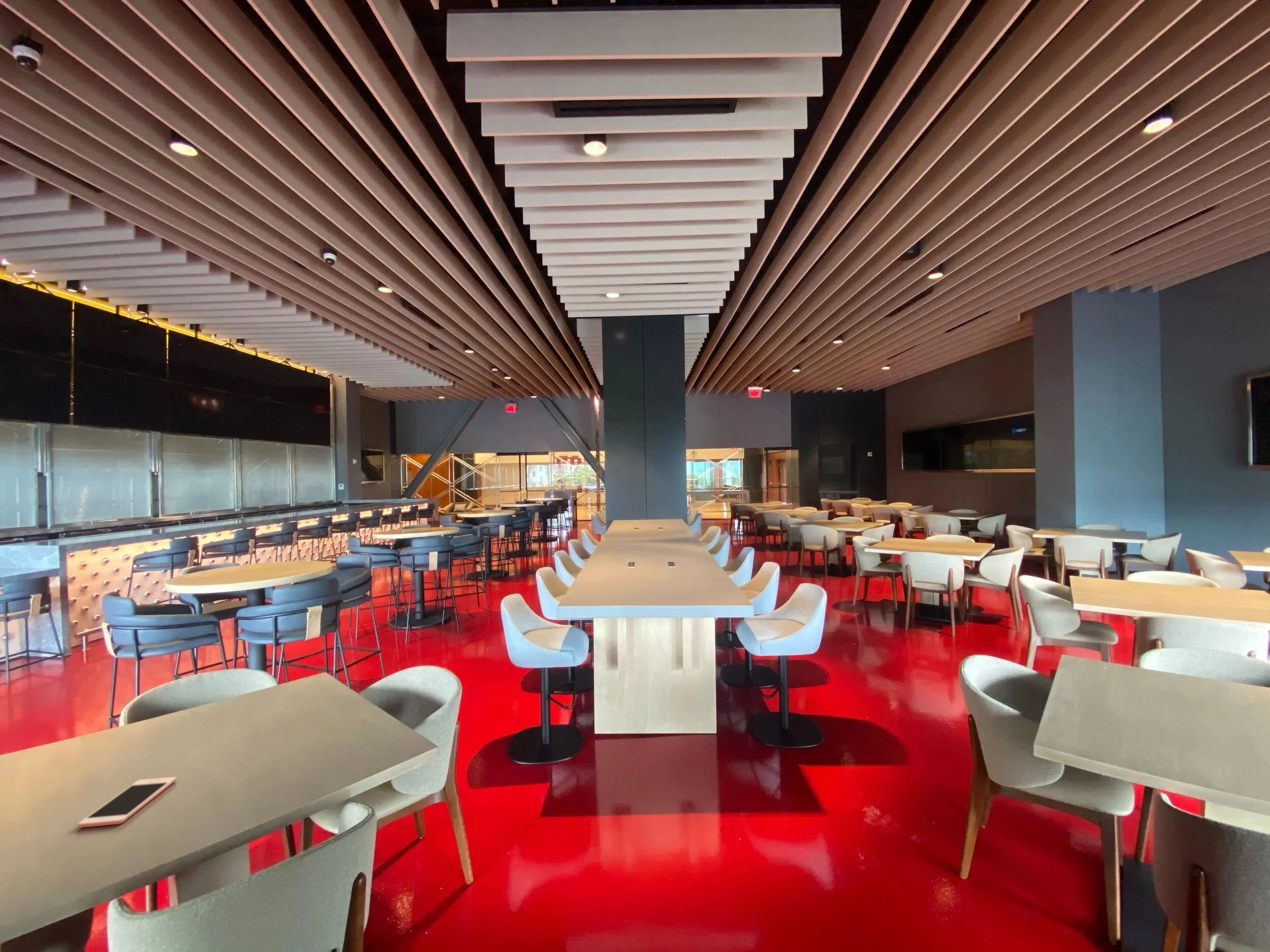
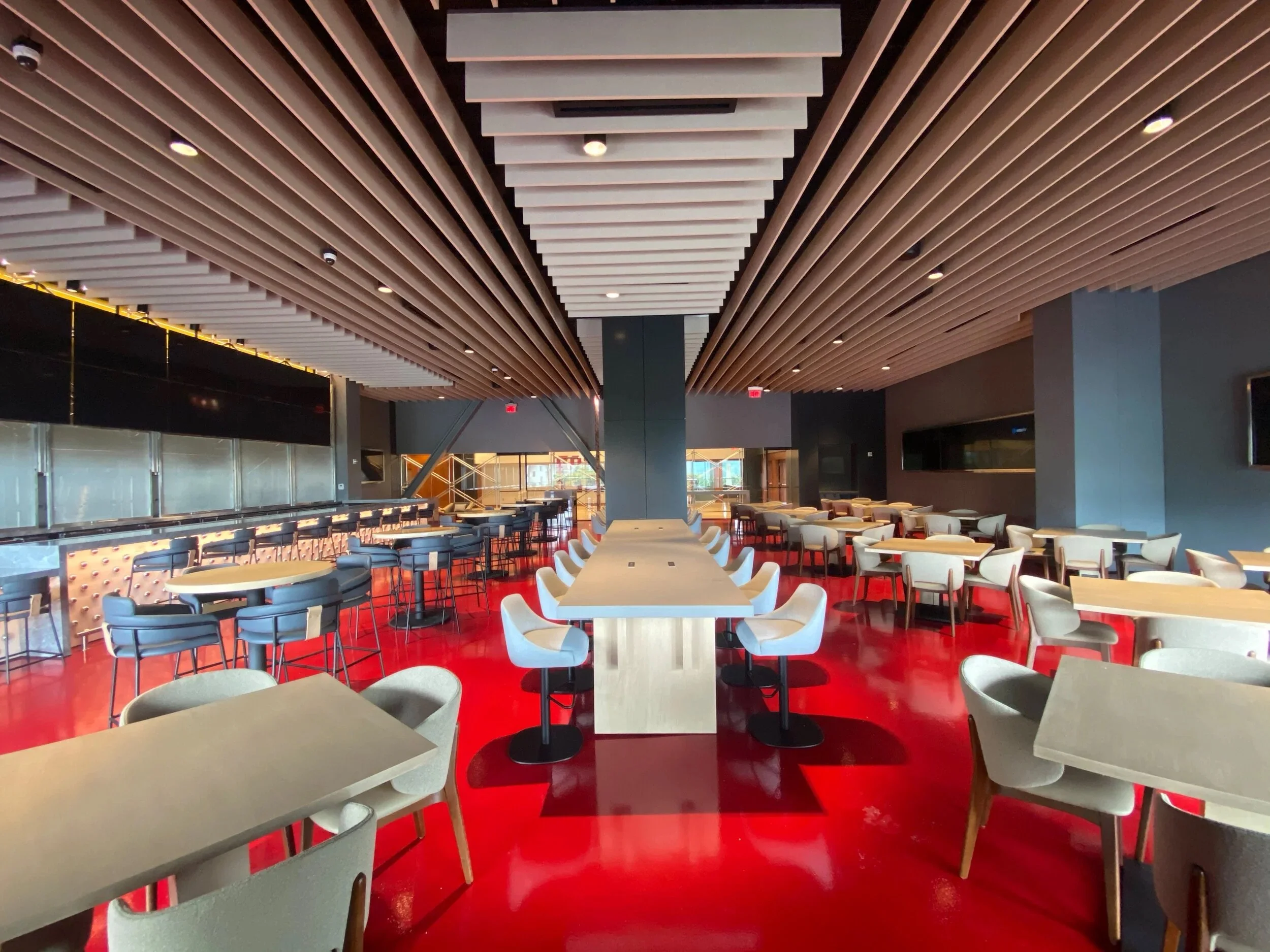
- cell phone [78,776,177,828]
